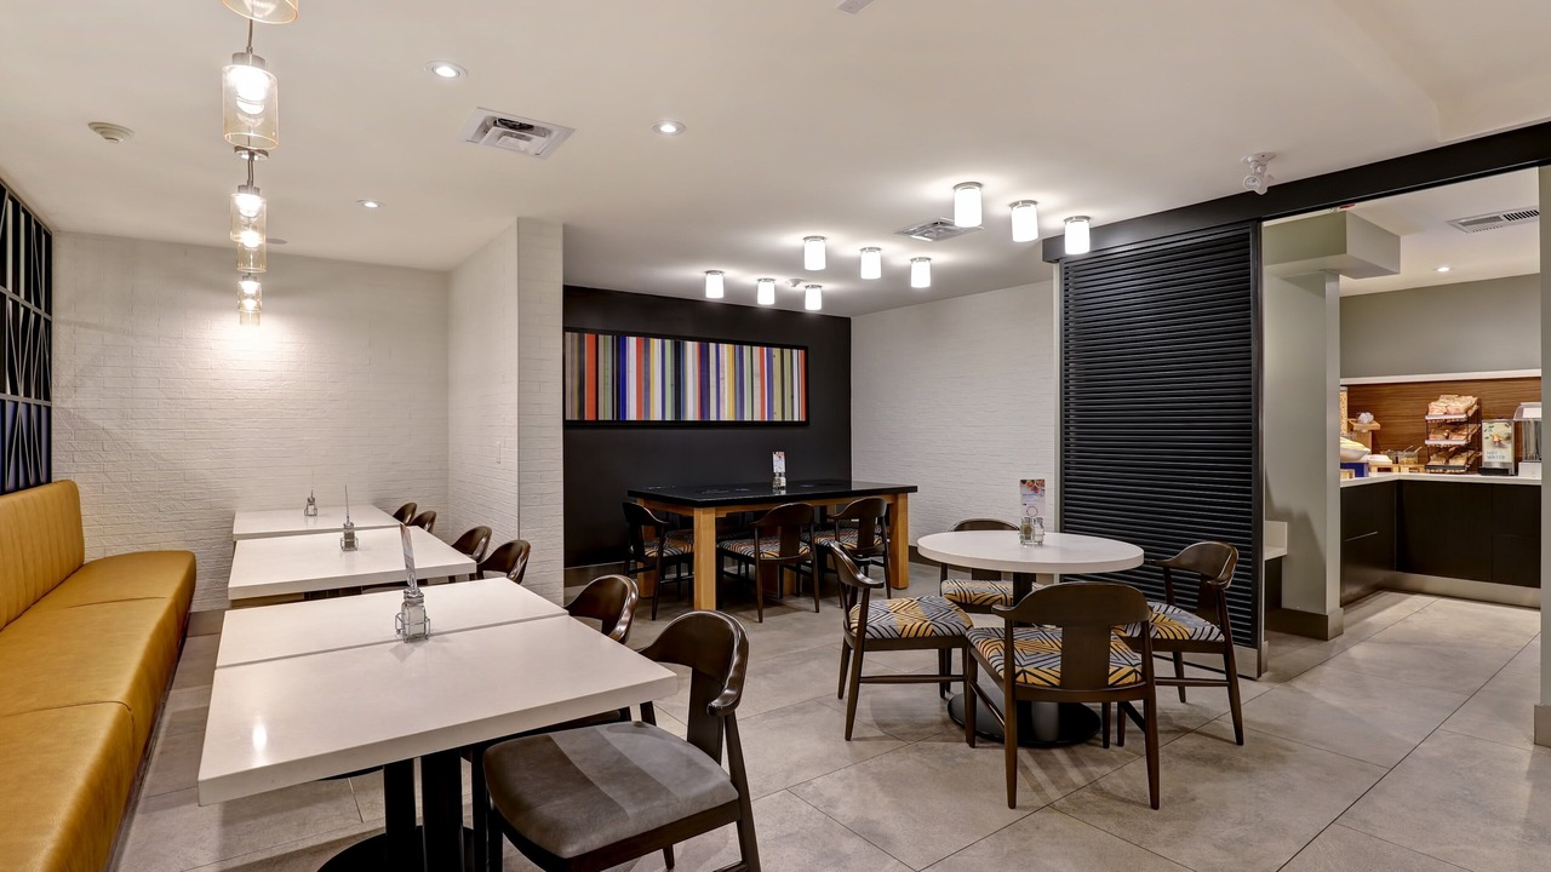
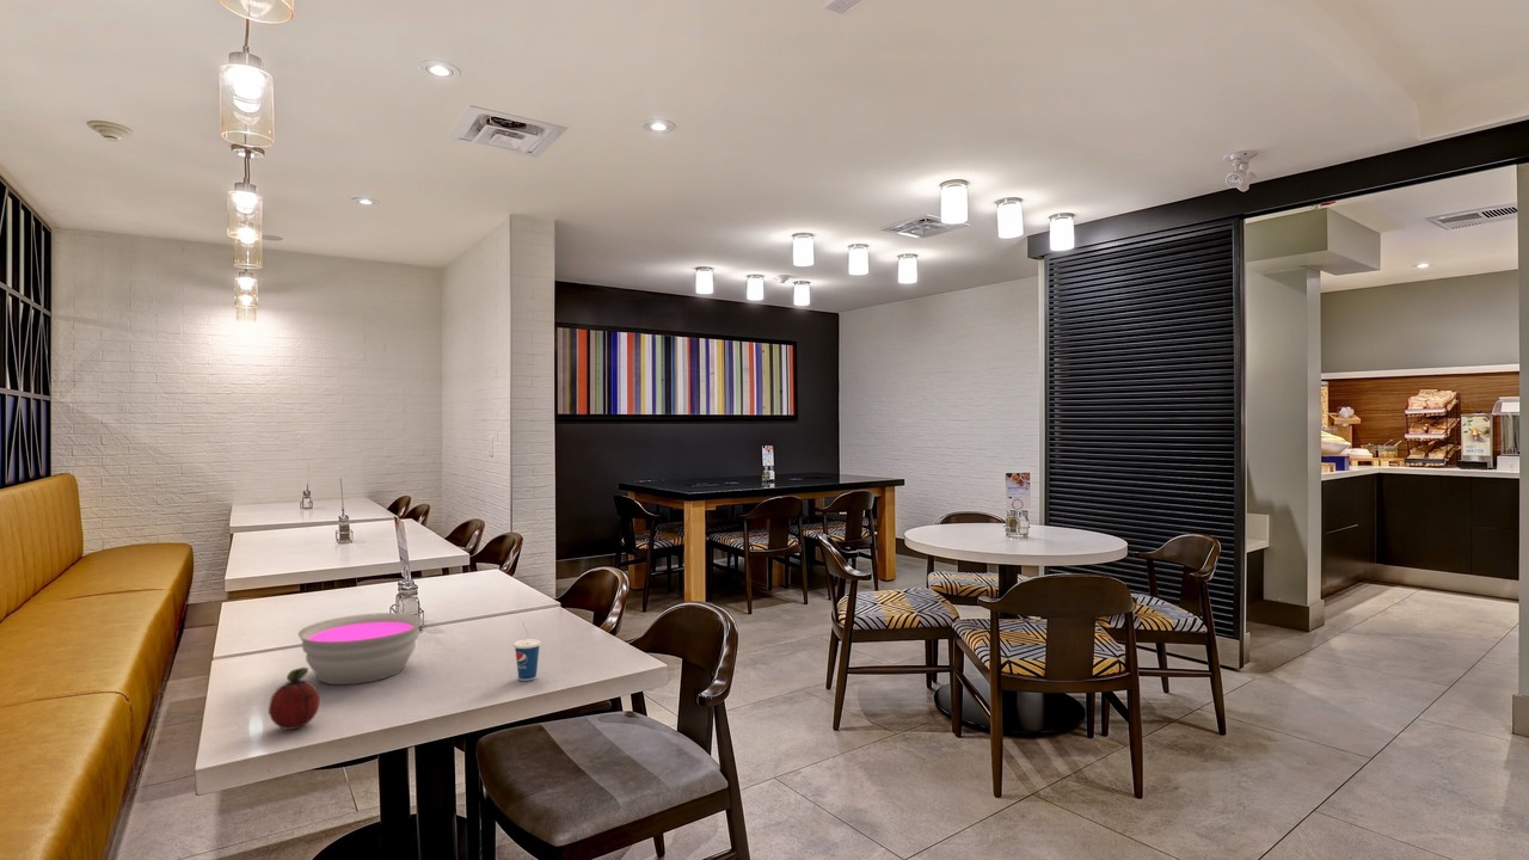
+ cup [512,621,542,682]
+ fruit [268,666,321,731]
+ bowl [297,612,424,686]
